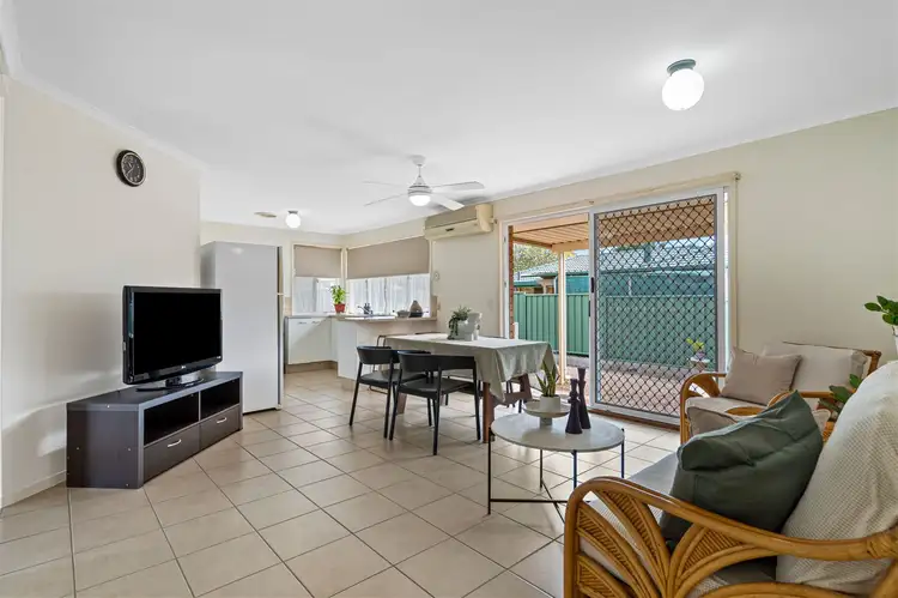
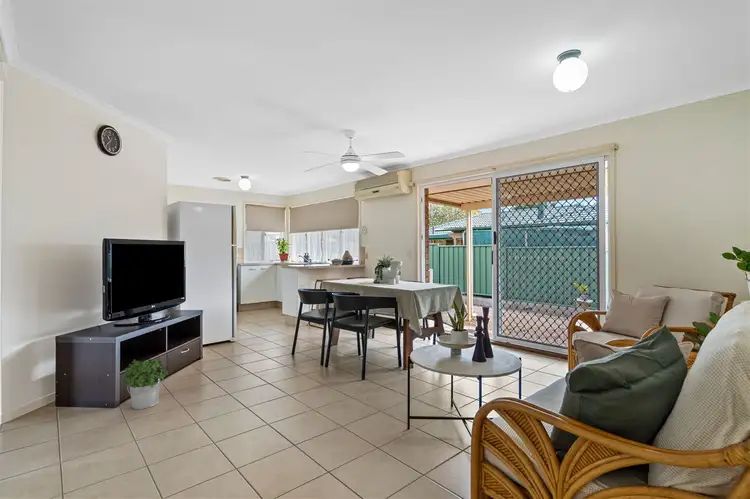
+ potted plant [119,356,170,410]
